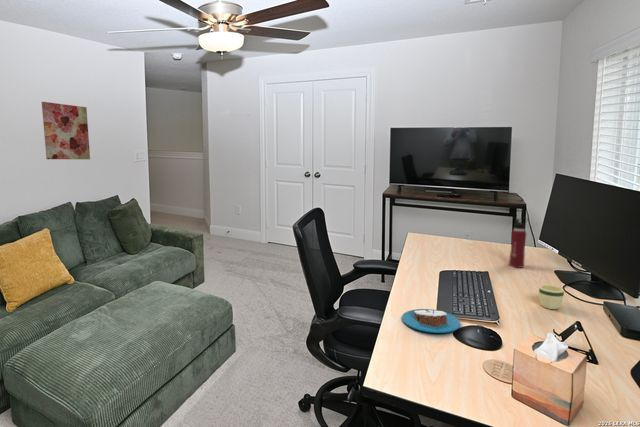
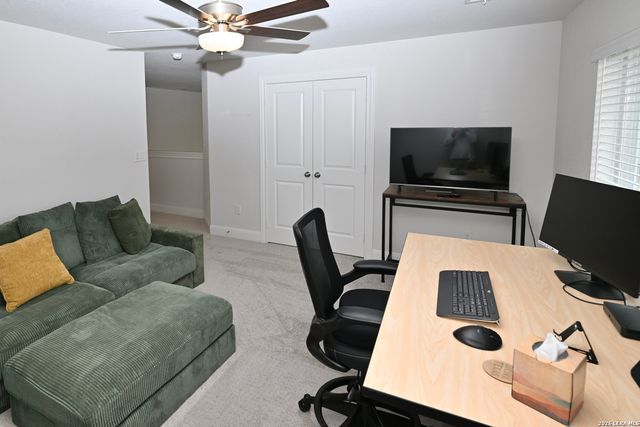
- water bottle [508,216,529,269]
- mug [538,284,565,310]
- wall art [41,101,91,160]
- candle [401,305,461,334]
